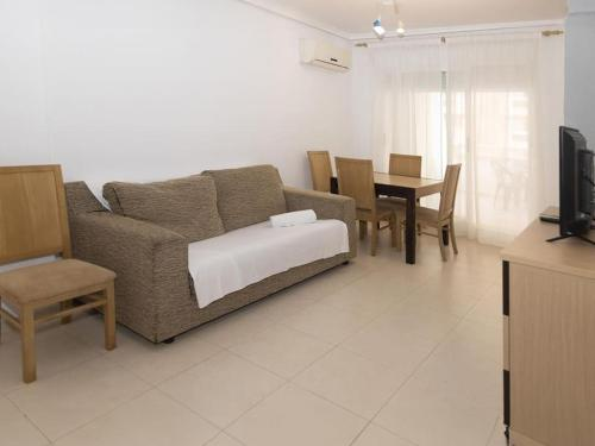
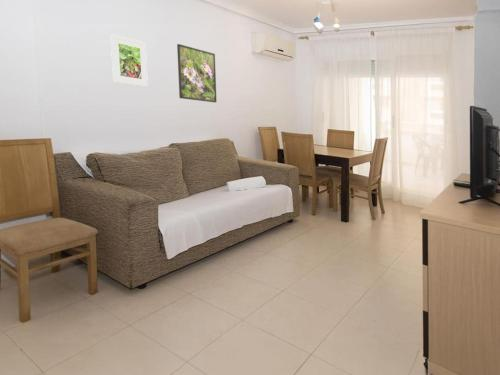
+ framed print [109,33,149,88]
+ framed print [176,43,218,103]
